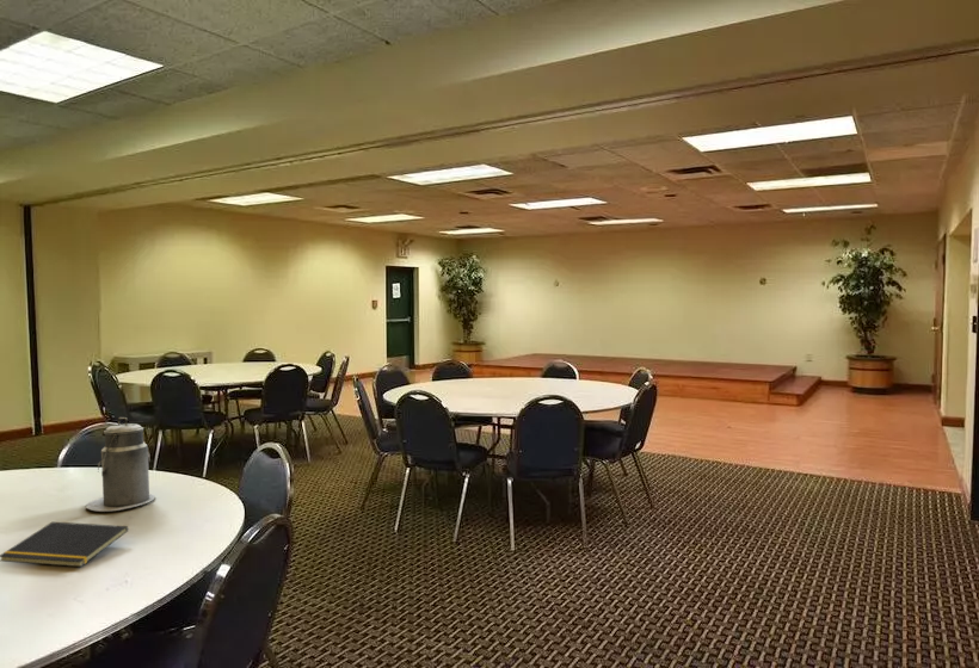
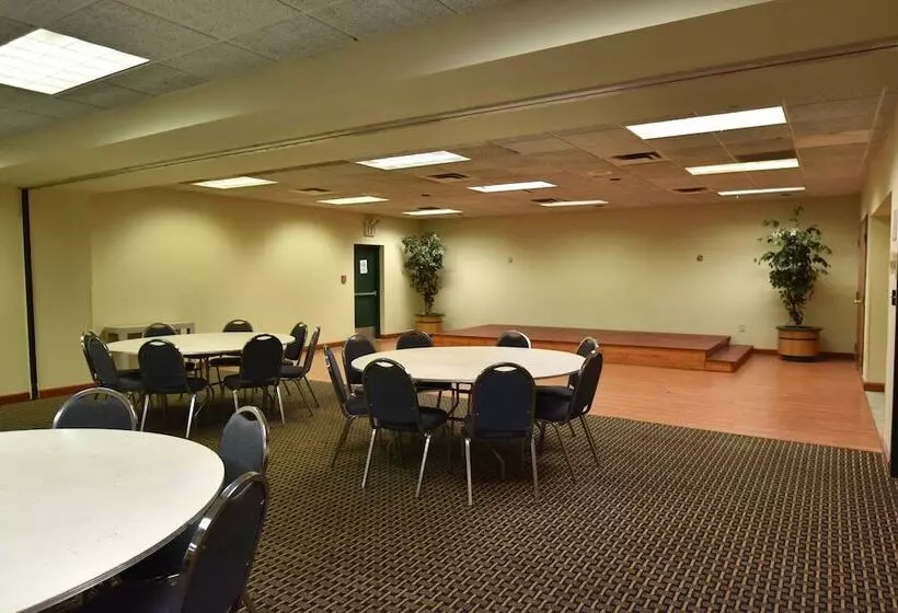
- canister [85,416,156,513]
- notepad [0,521,130,568]
